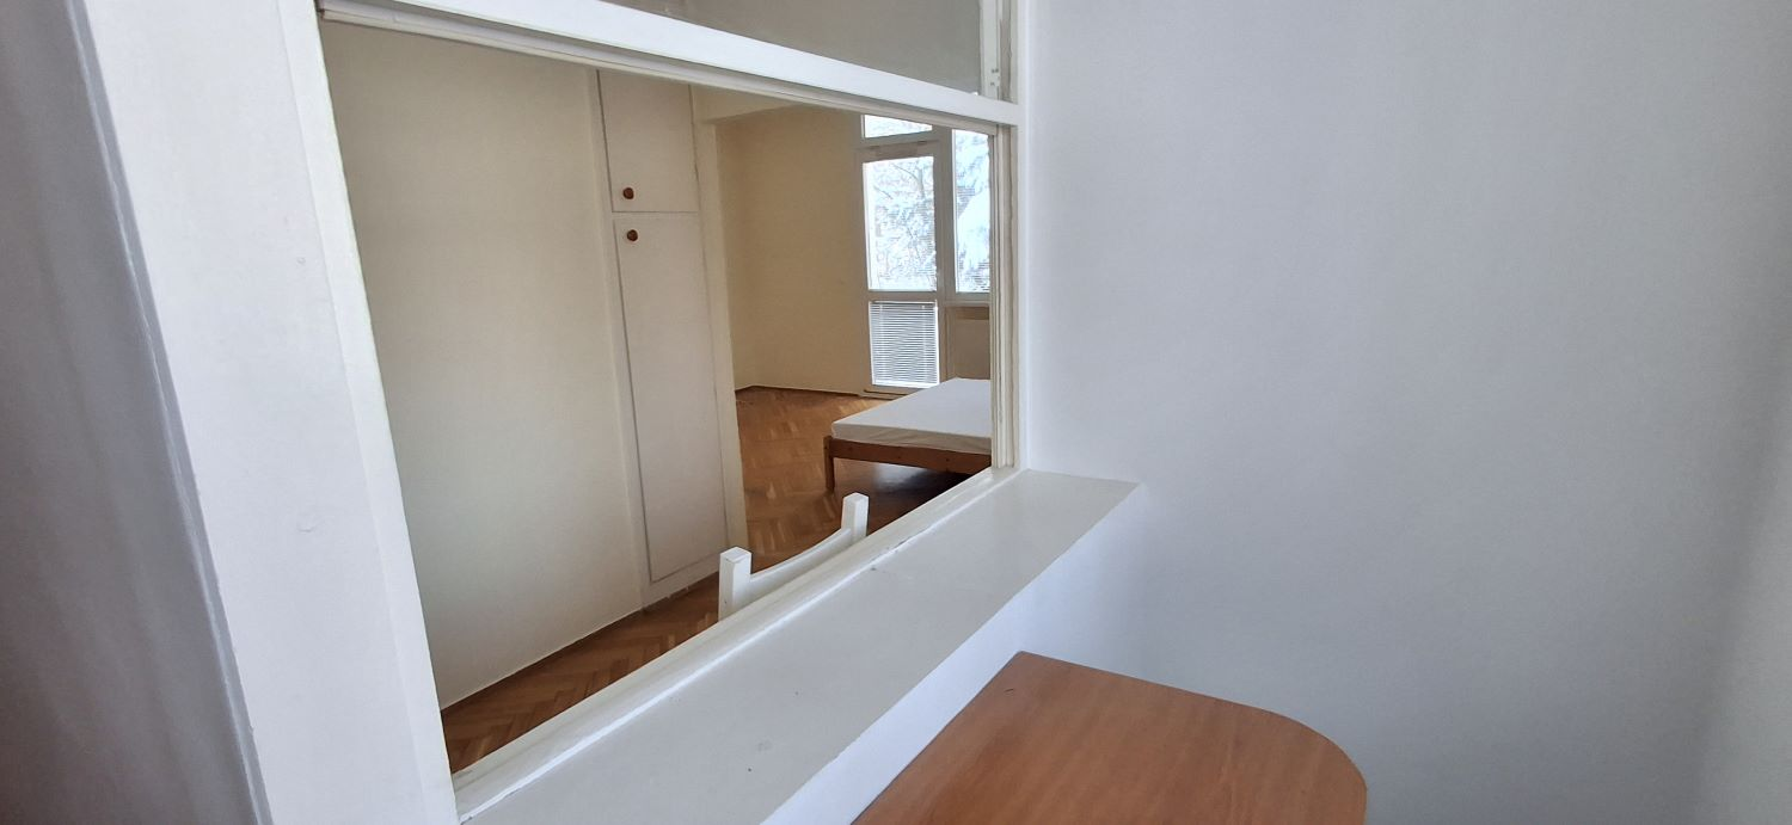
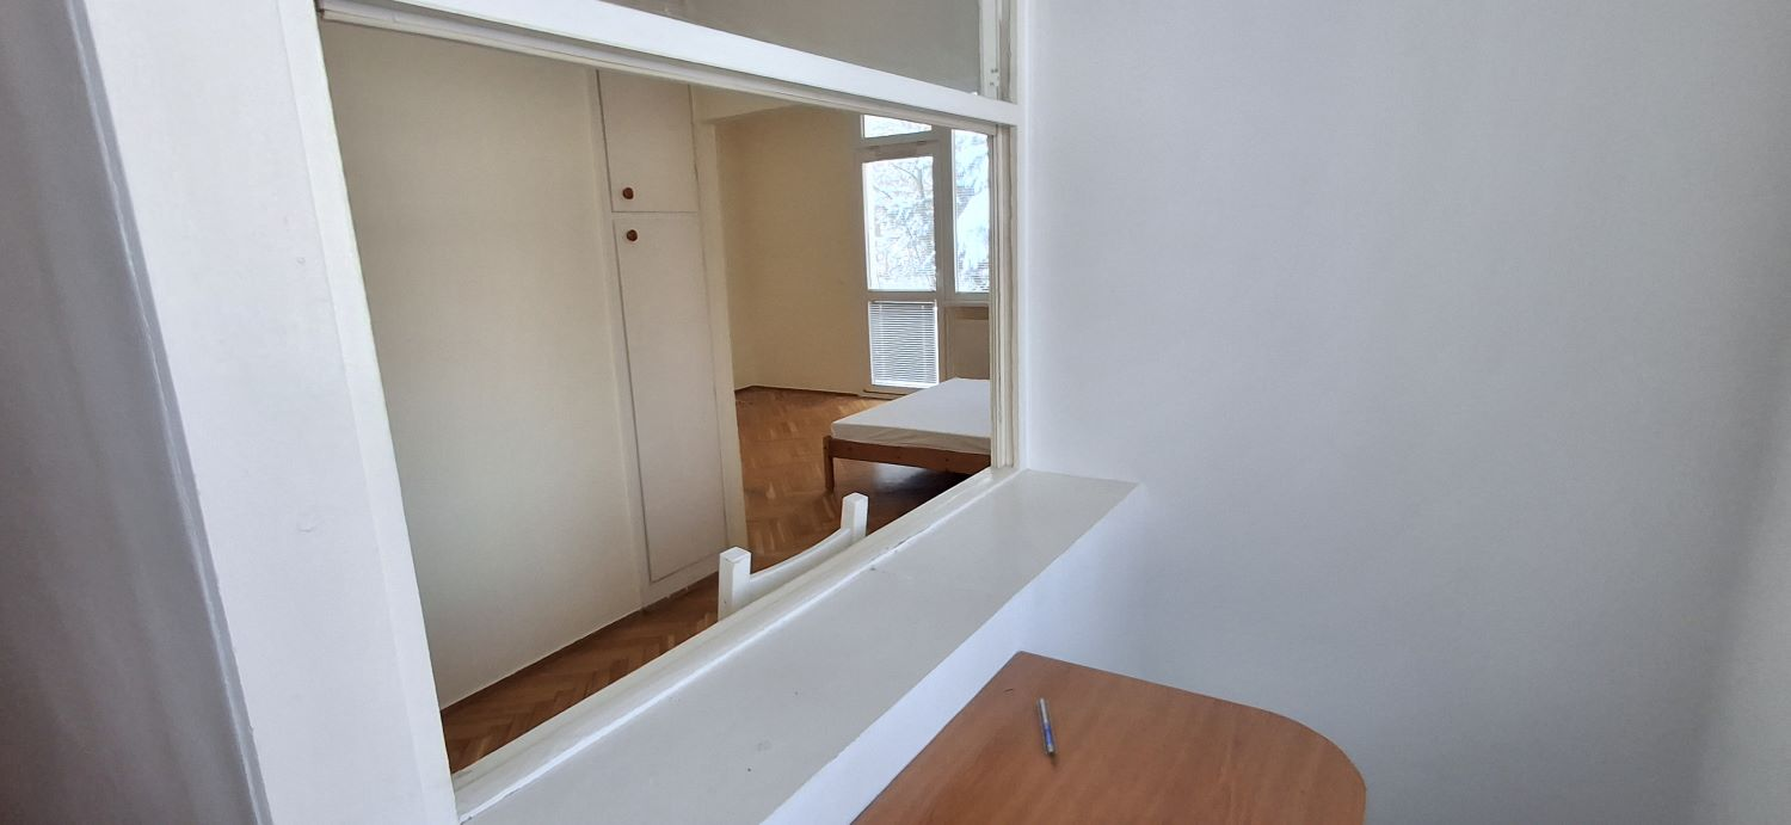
+ pen [1036,697,1059,755]
